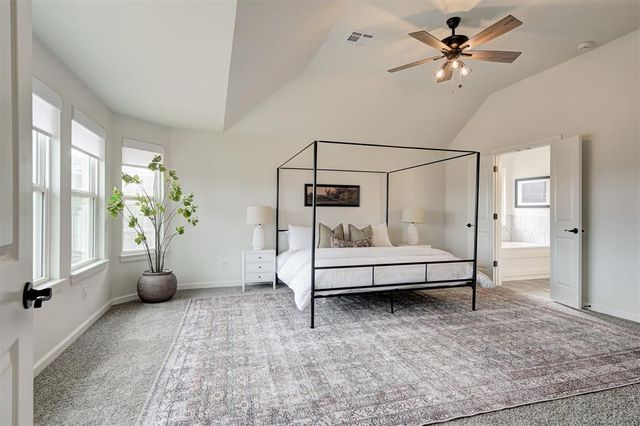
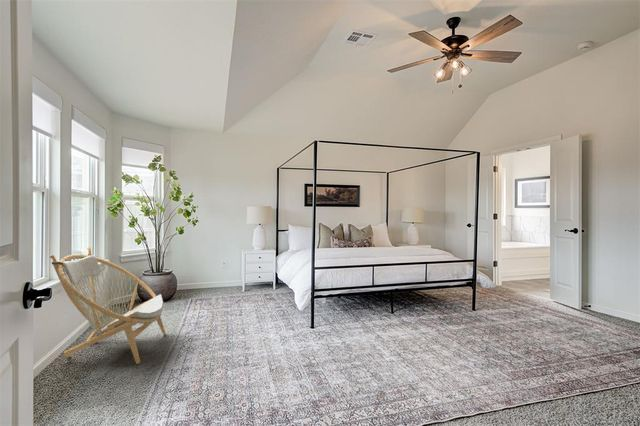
+ armchair [49,246,167,365]
